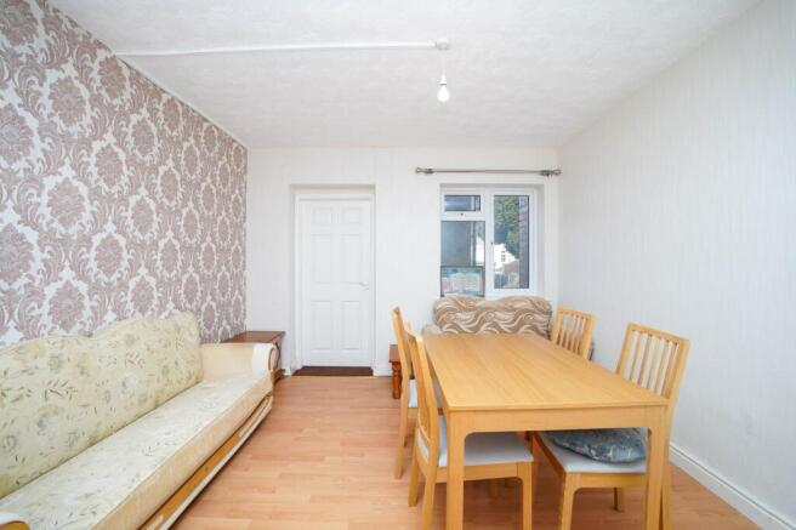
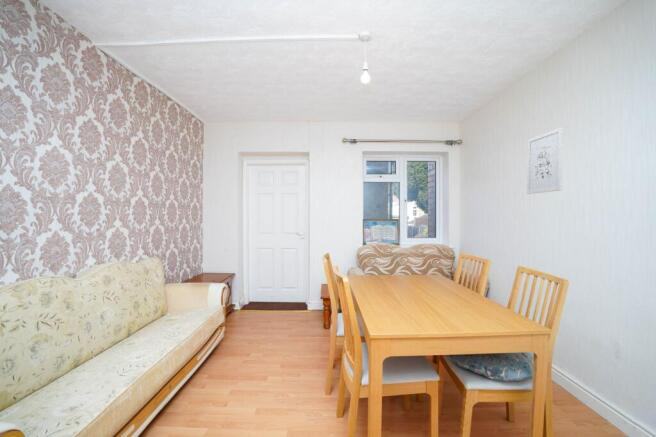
+ wall art [526,126,564,195]
